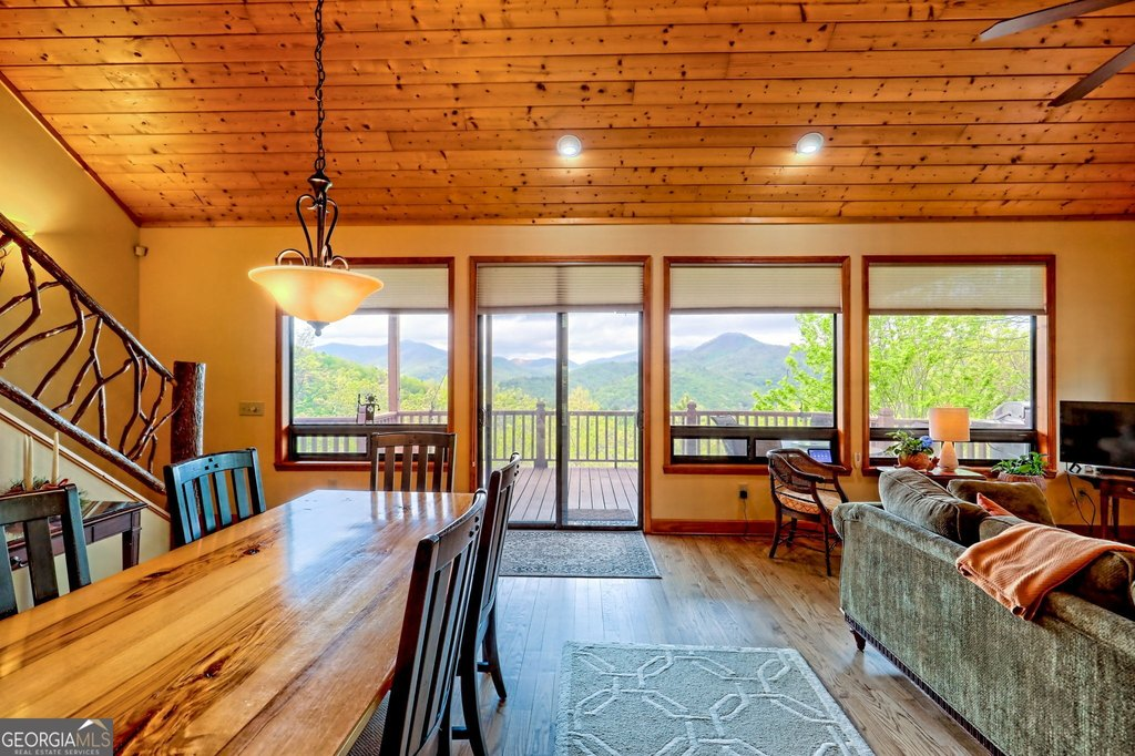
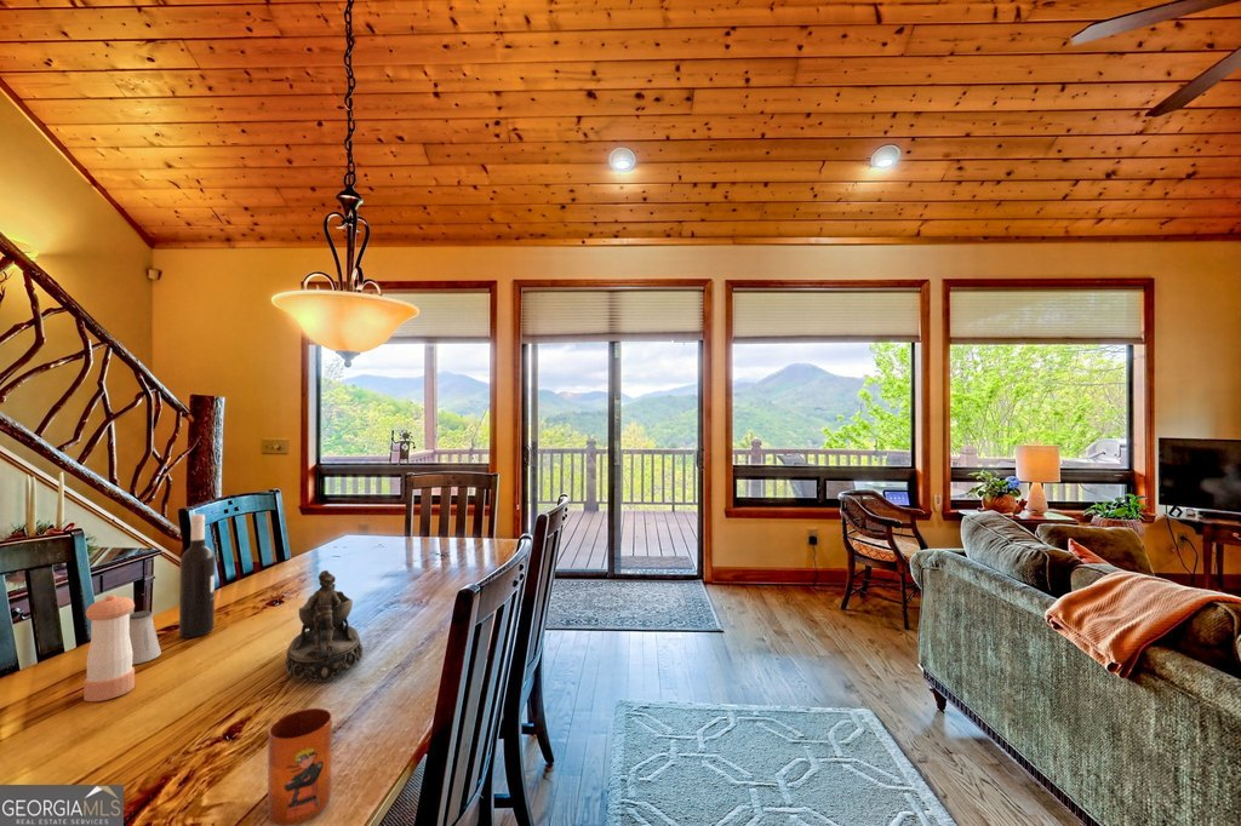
+ wine bottle [178,512,216,639]
+ mug [267,707,333,826]
+ decorative bowl [285,569,365,683]
+ saltshaker [130,609,162,666]
+ pepper shaker [82,593,136,702]
